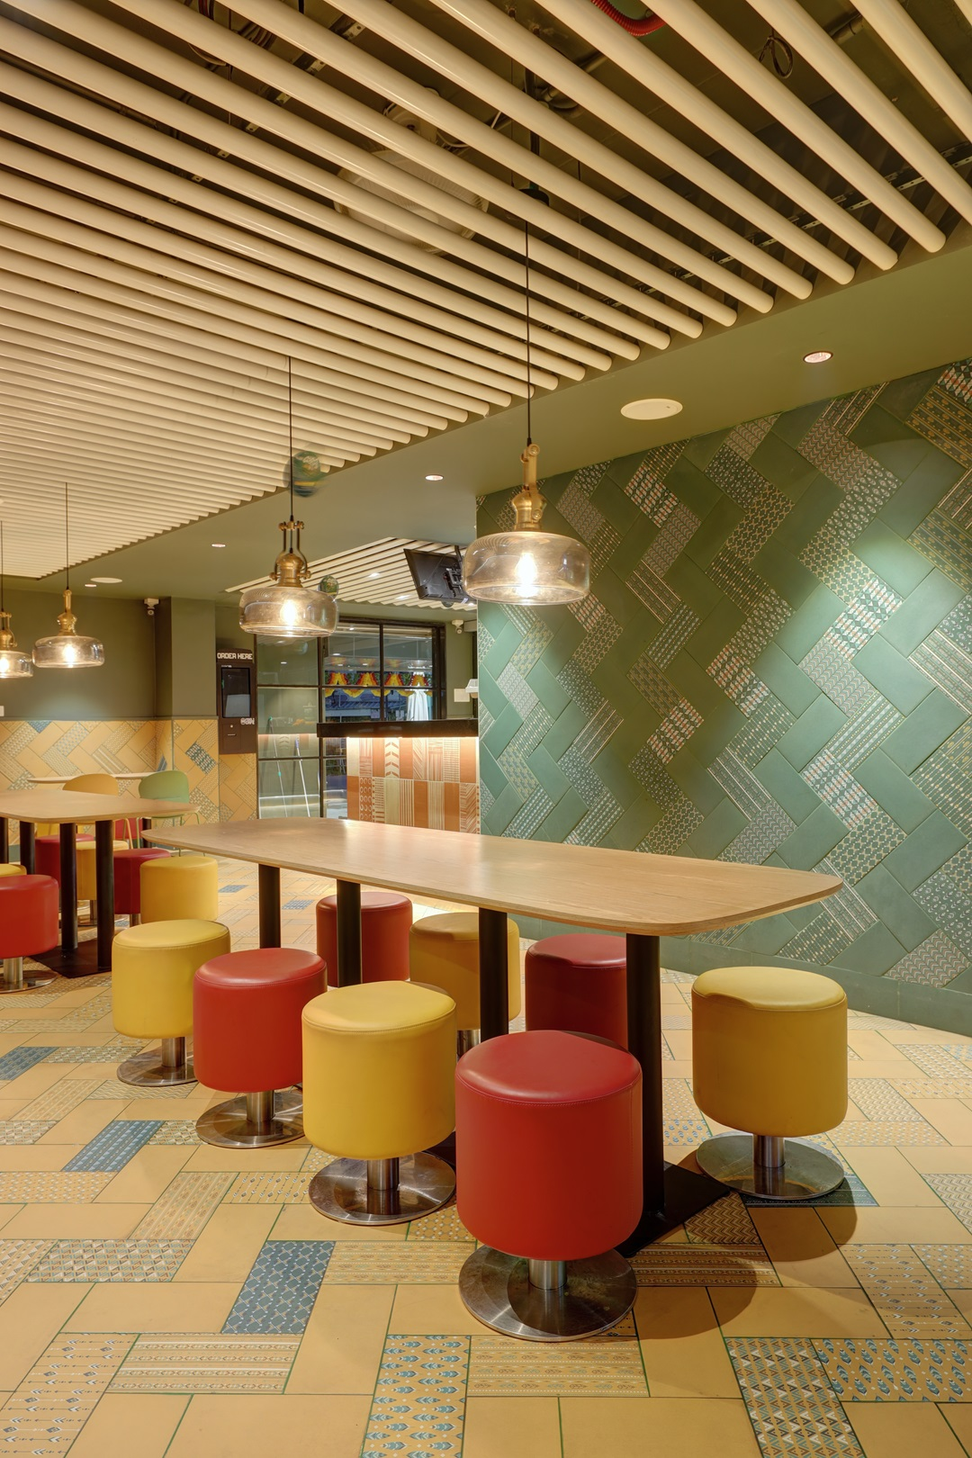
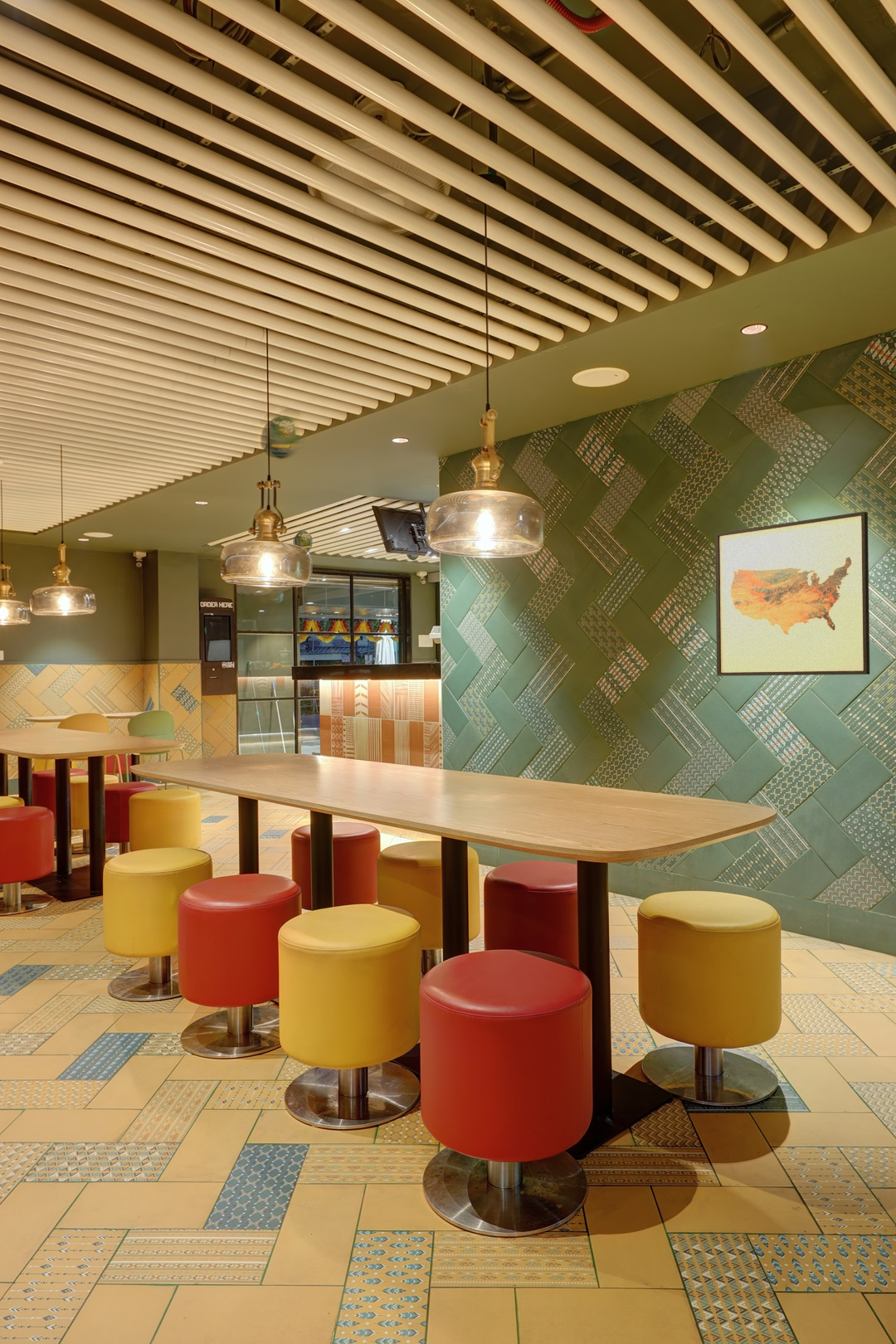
+ wall art [714,511,870,677]
